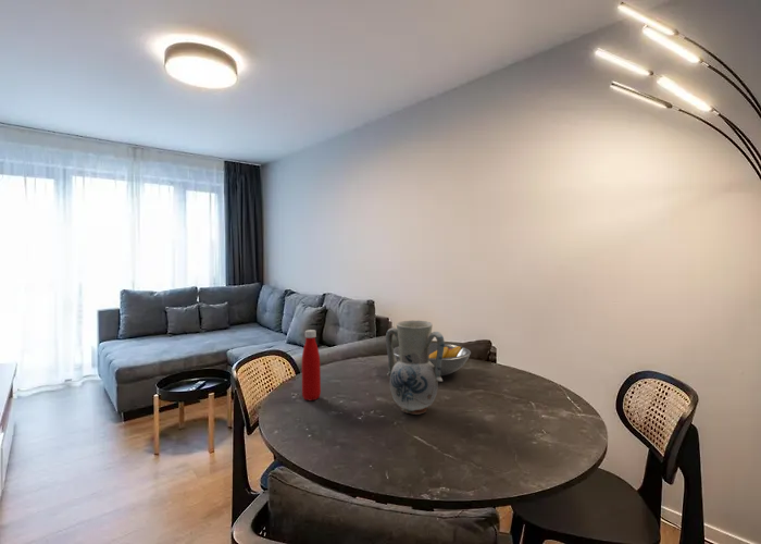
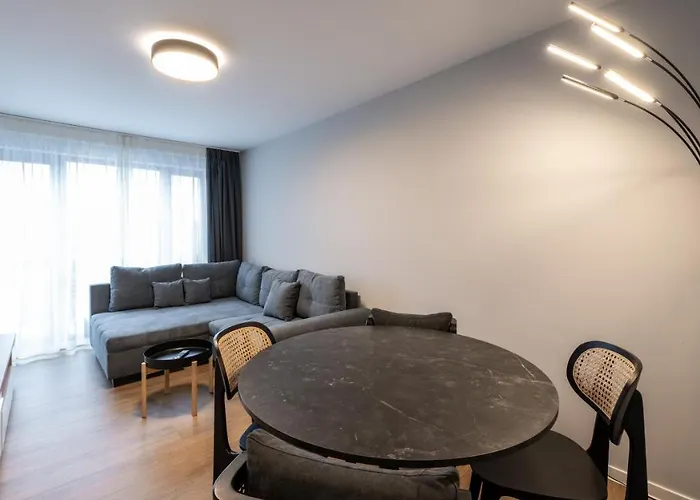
- fruit bowl [392,342,472,376]
- vase [385,320,446,416]
- bottle [301,329,322,401]
